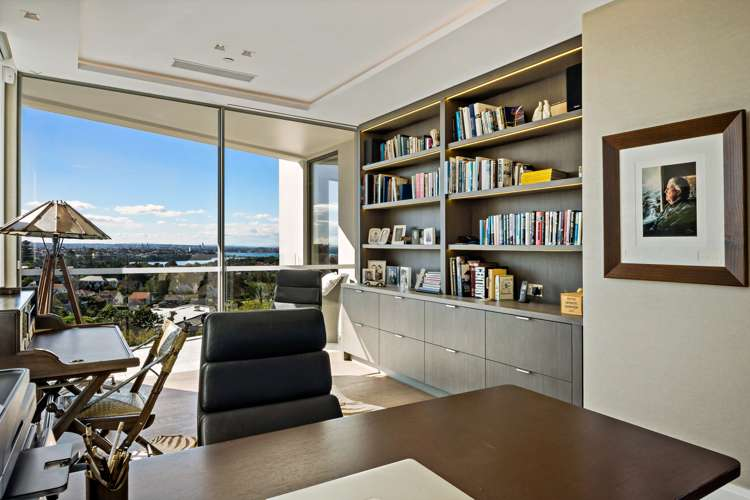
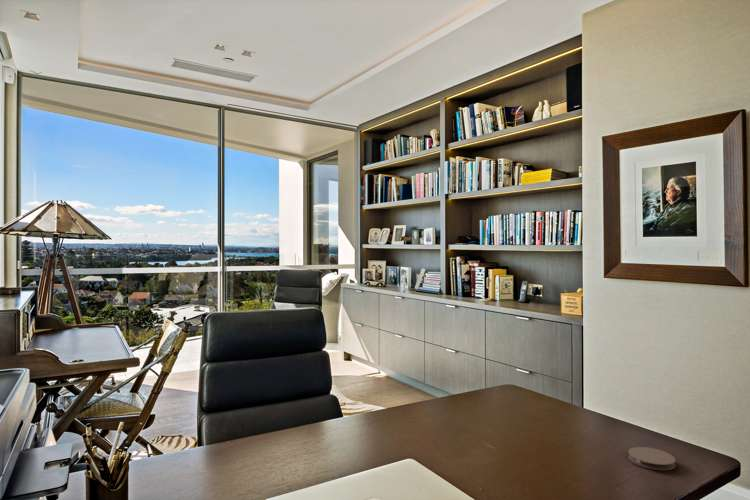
+ coaster [628,446,676,471]
